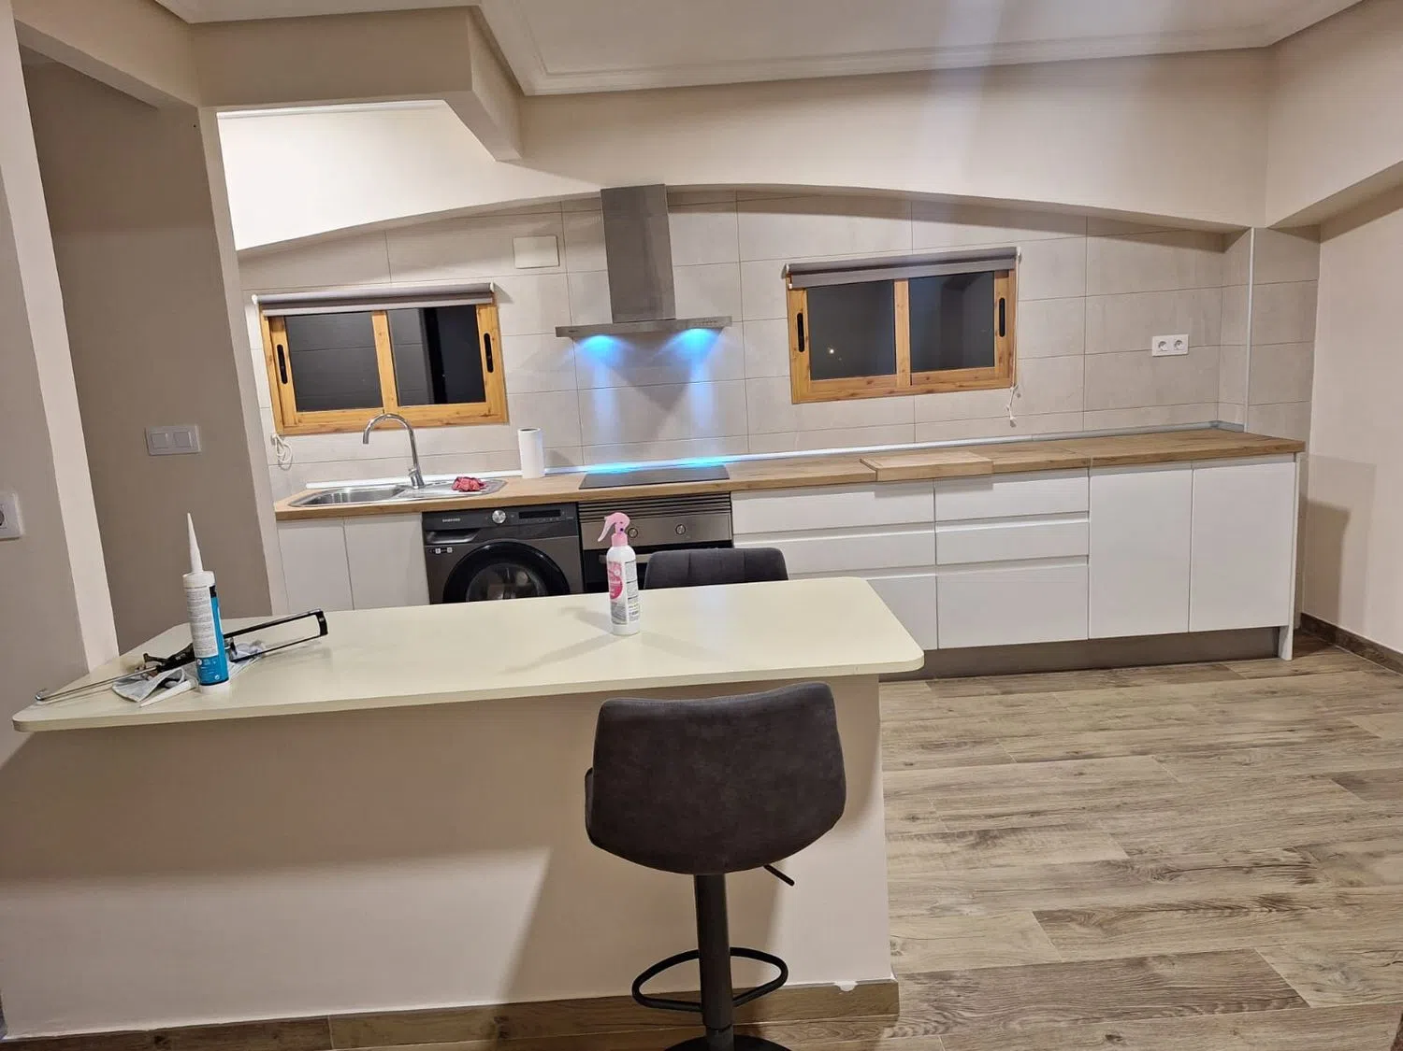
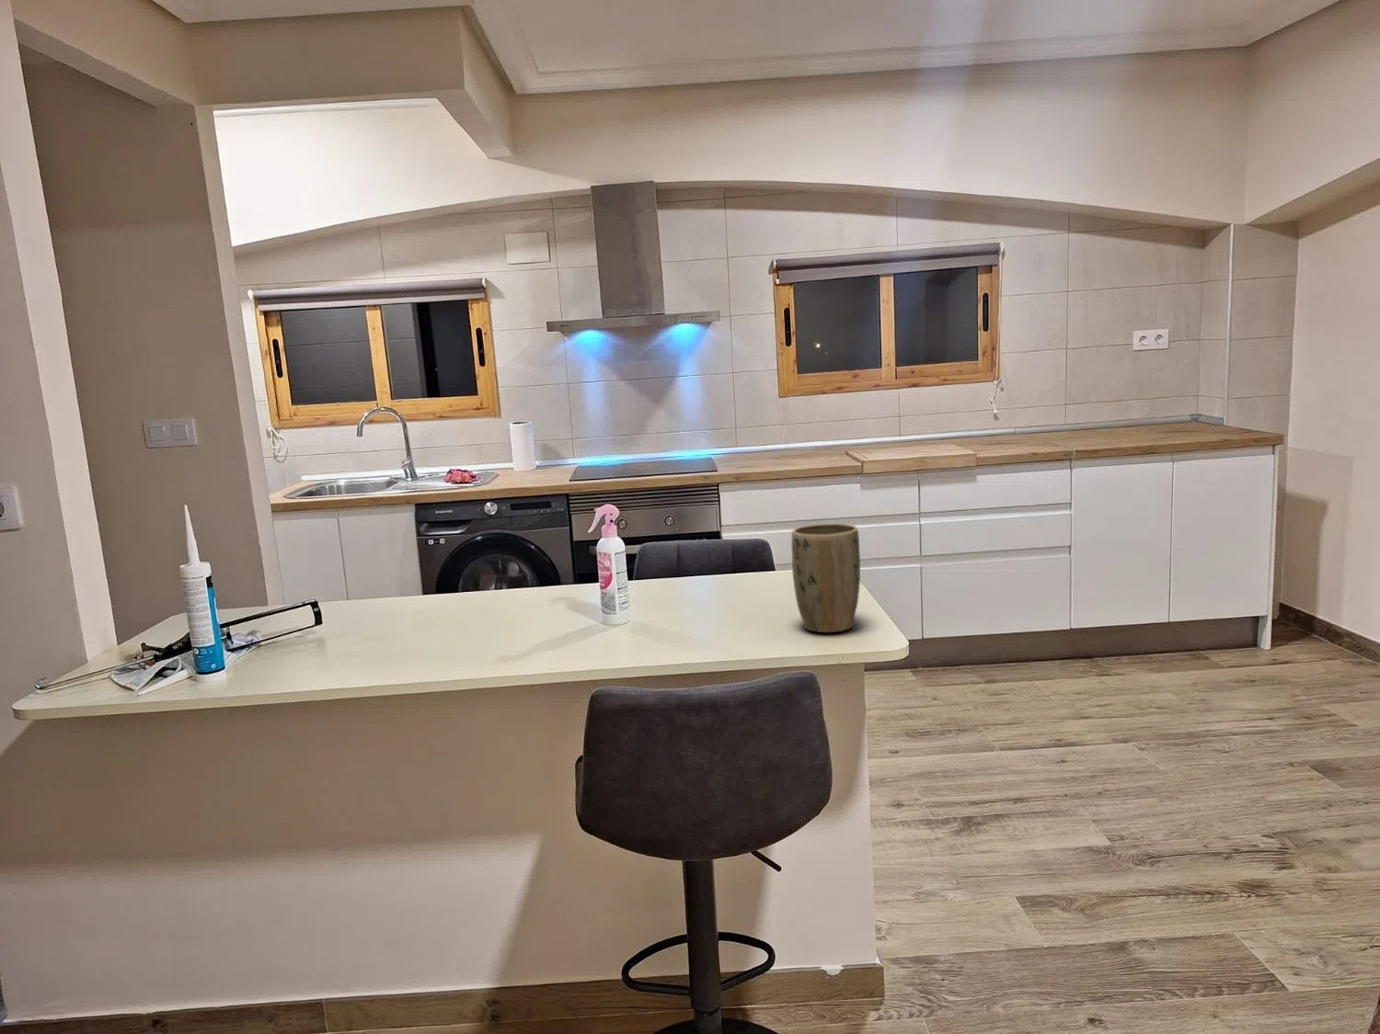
+ plant pot [791,524,861,633]
